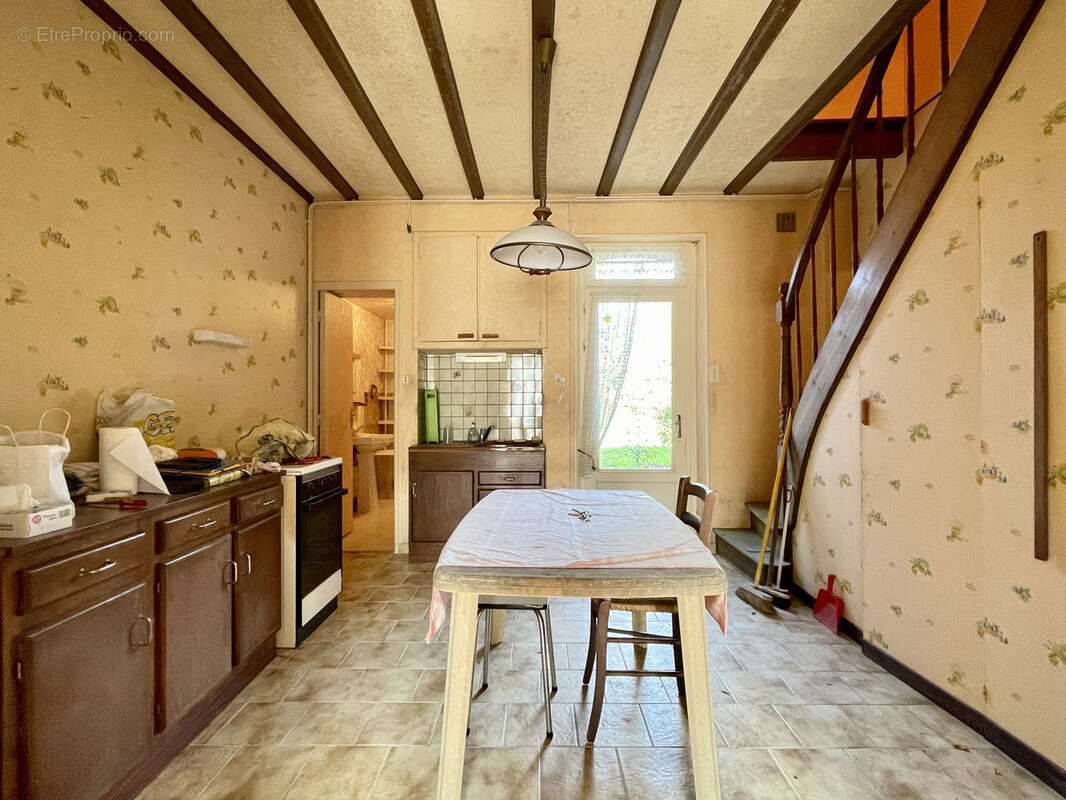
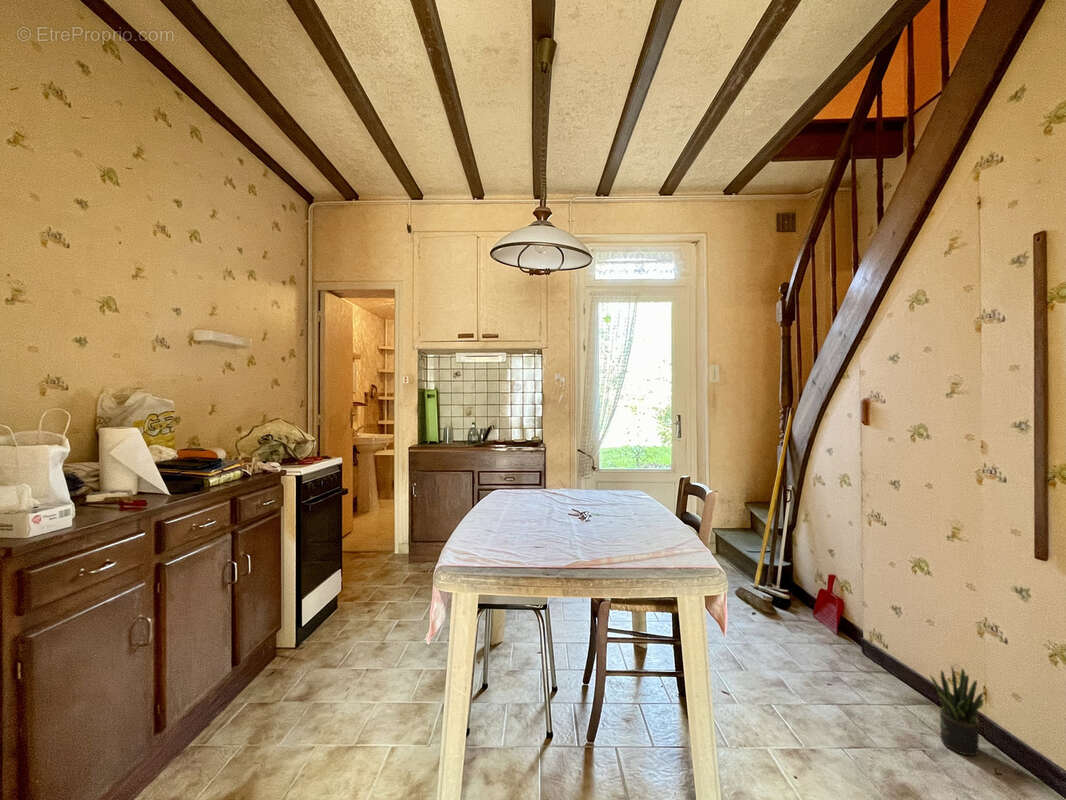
+ potted plant [929,666,985,757]
